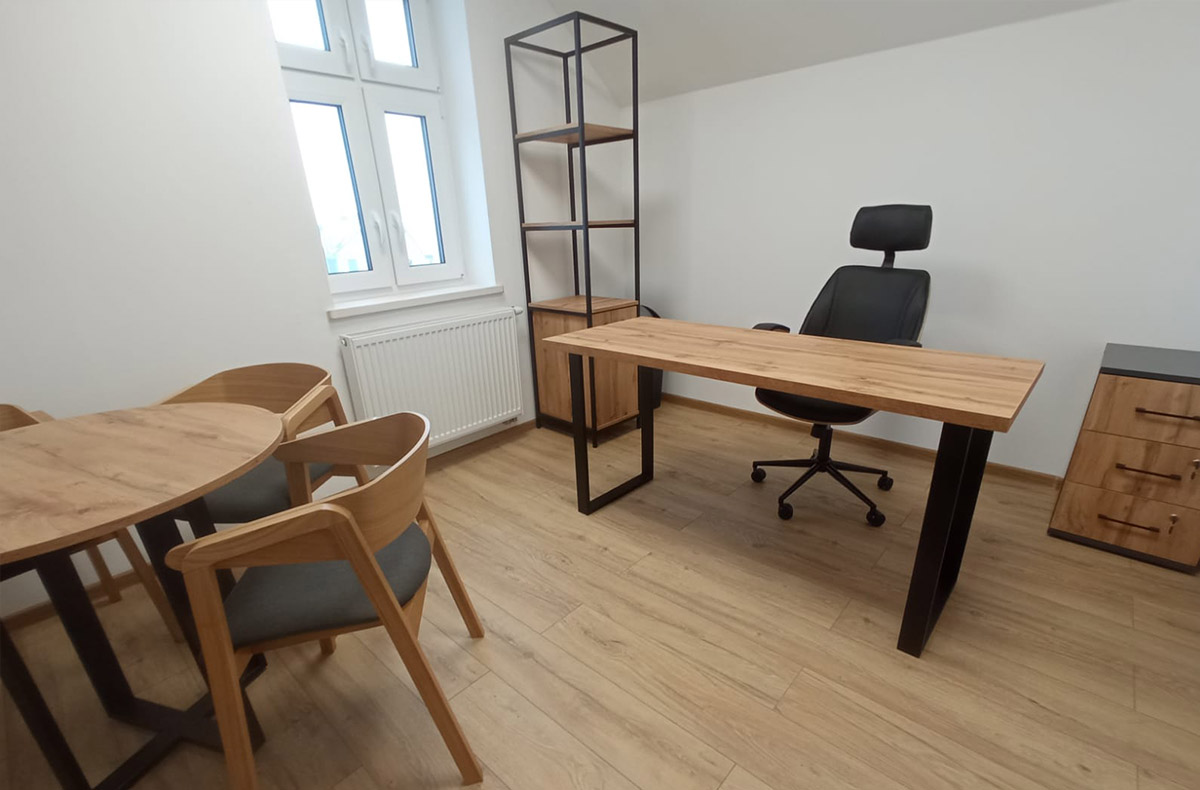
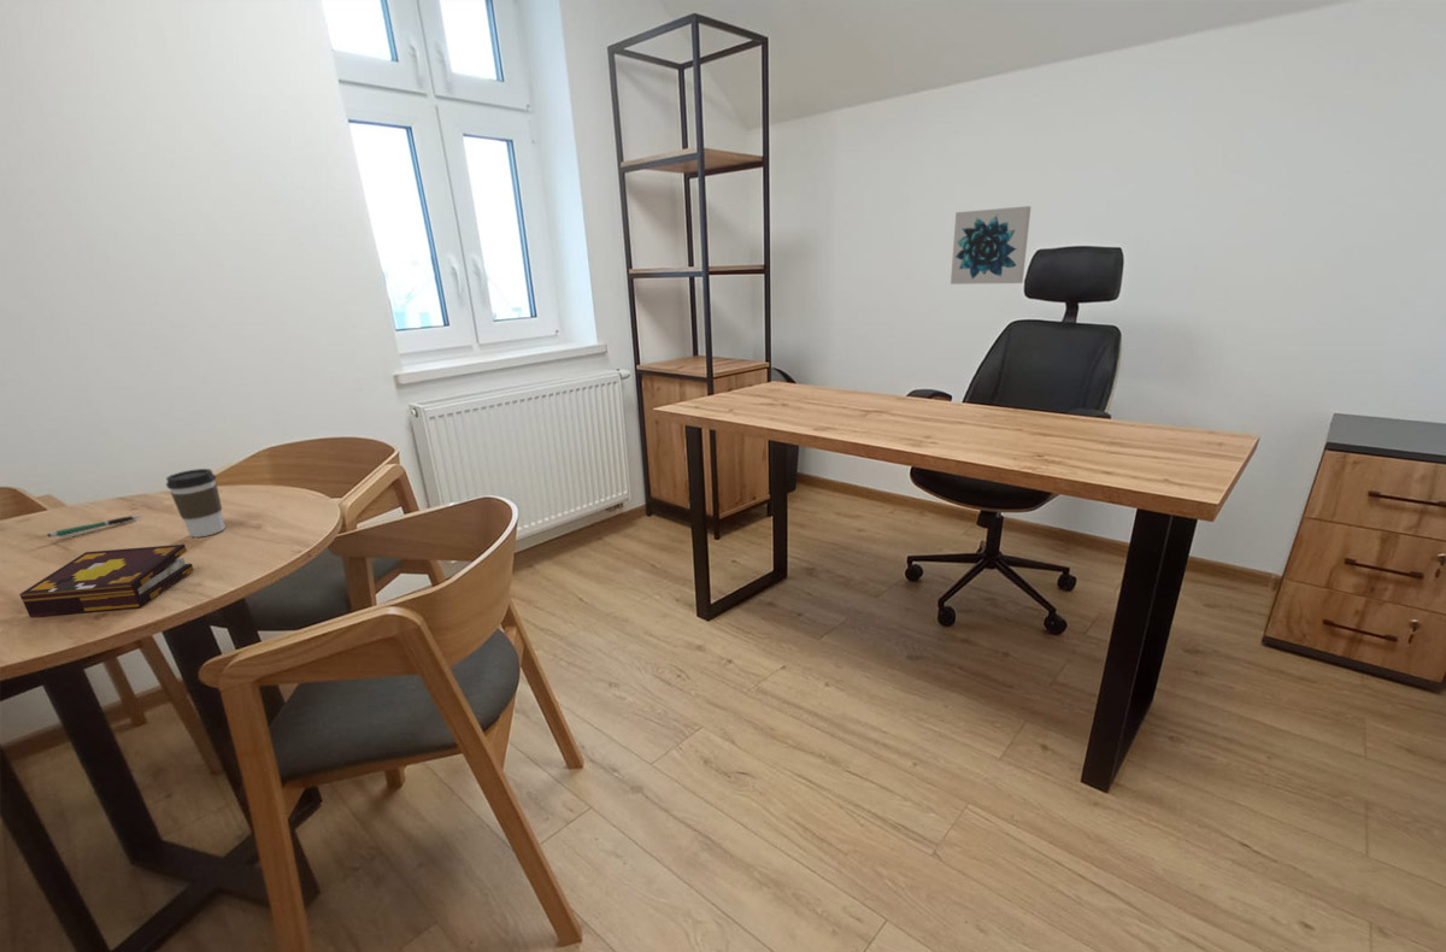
+ book [18,543,195,618]
+ pen [46,515,142,539]
+ wall art [950,205,1031,286]
+ coffee cup [165,468,227,539]
